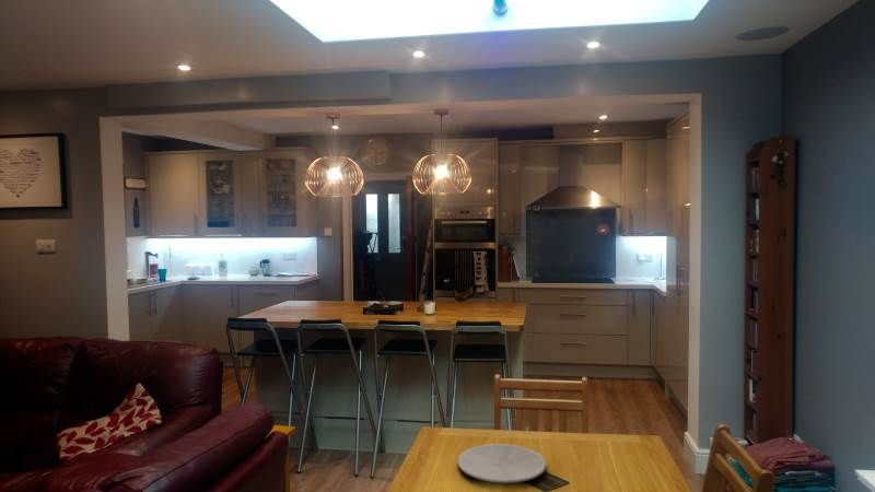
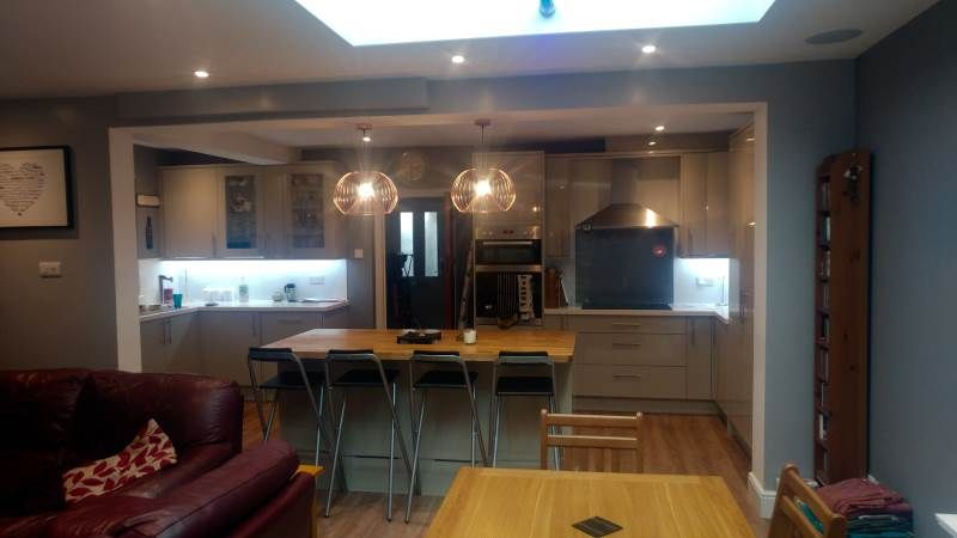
- plate [457,443,547,484]
